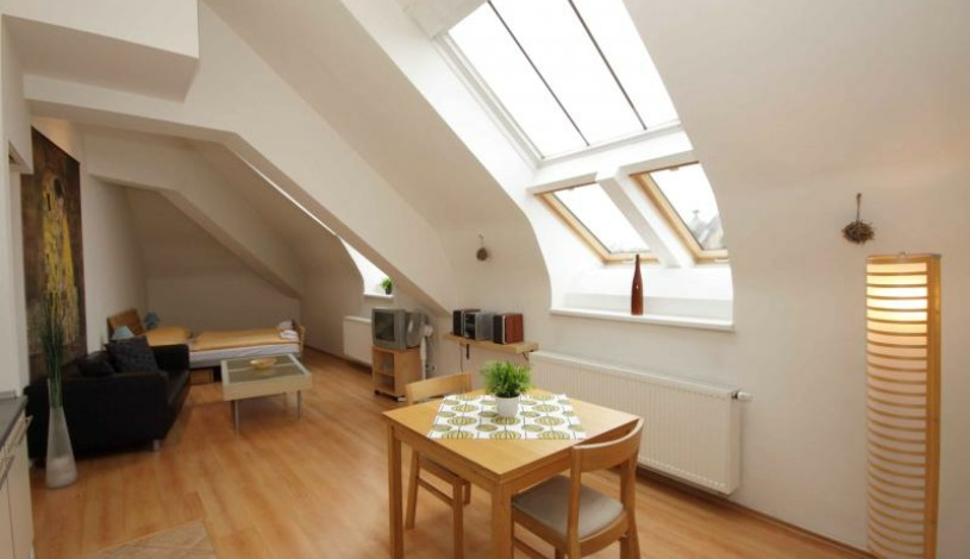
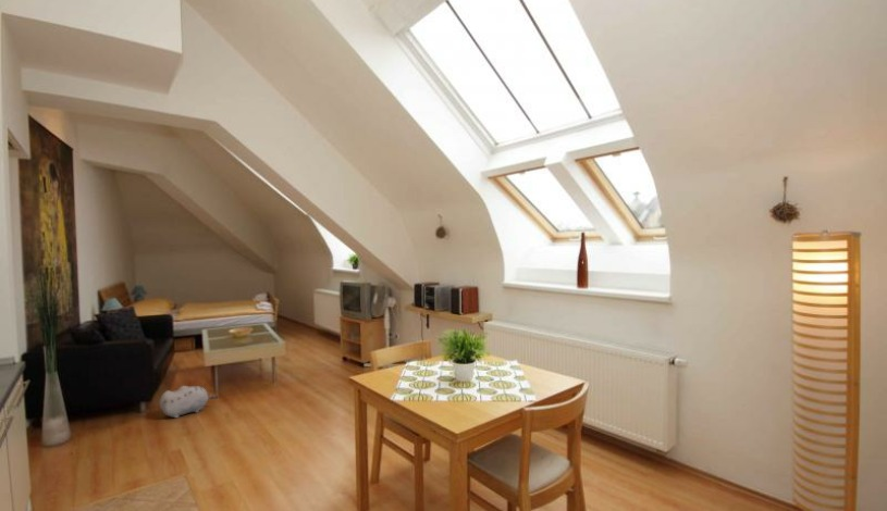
+ plush toy [159,385,220,420]
